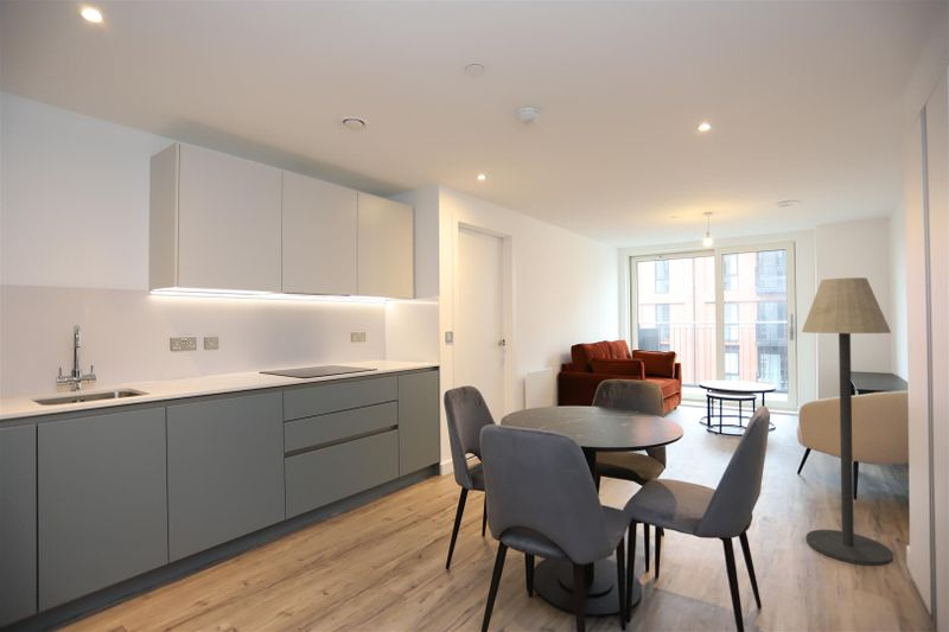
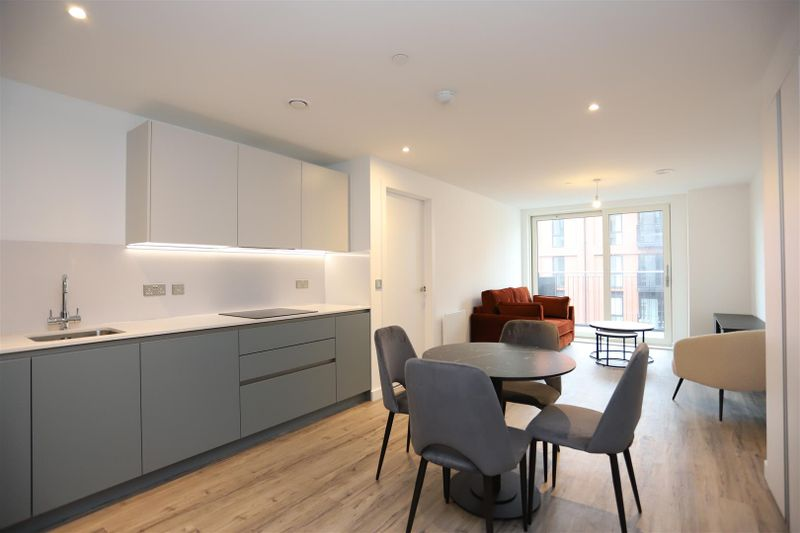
- floor lamp [801,276,894,567]
